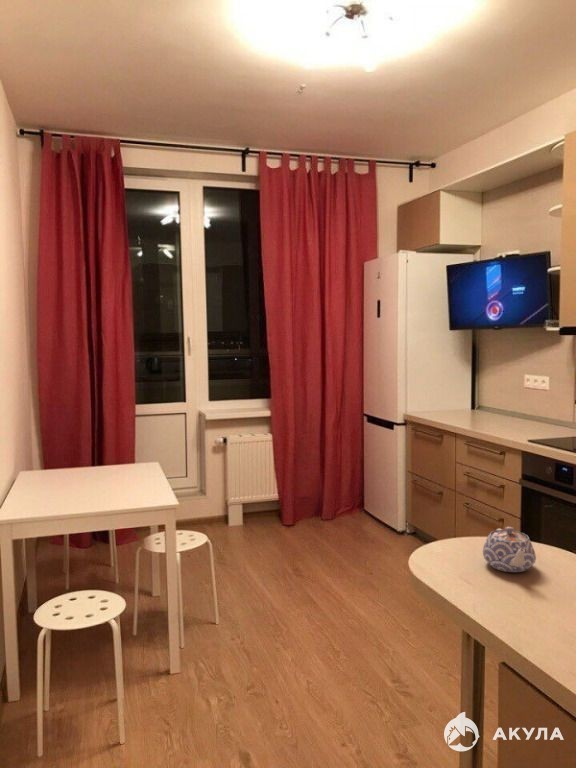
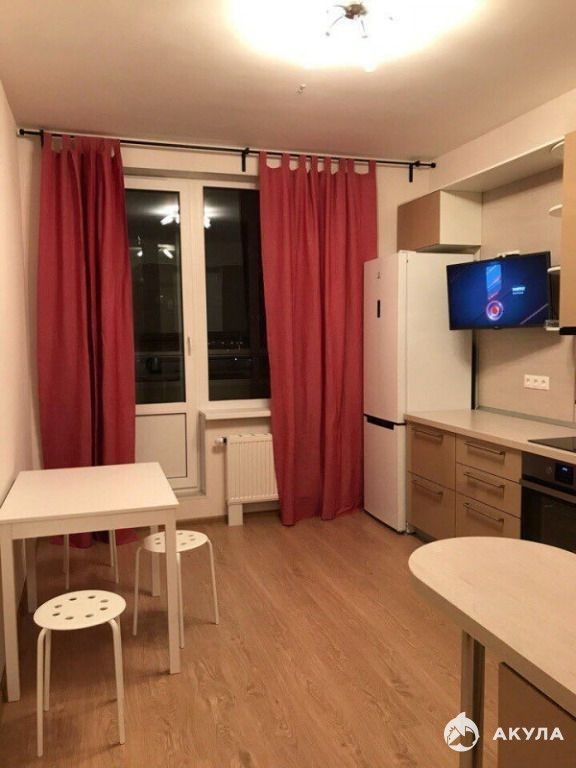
- teapot [482,526,537,573]
